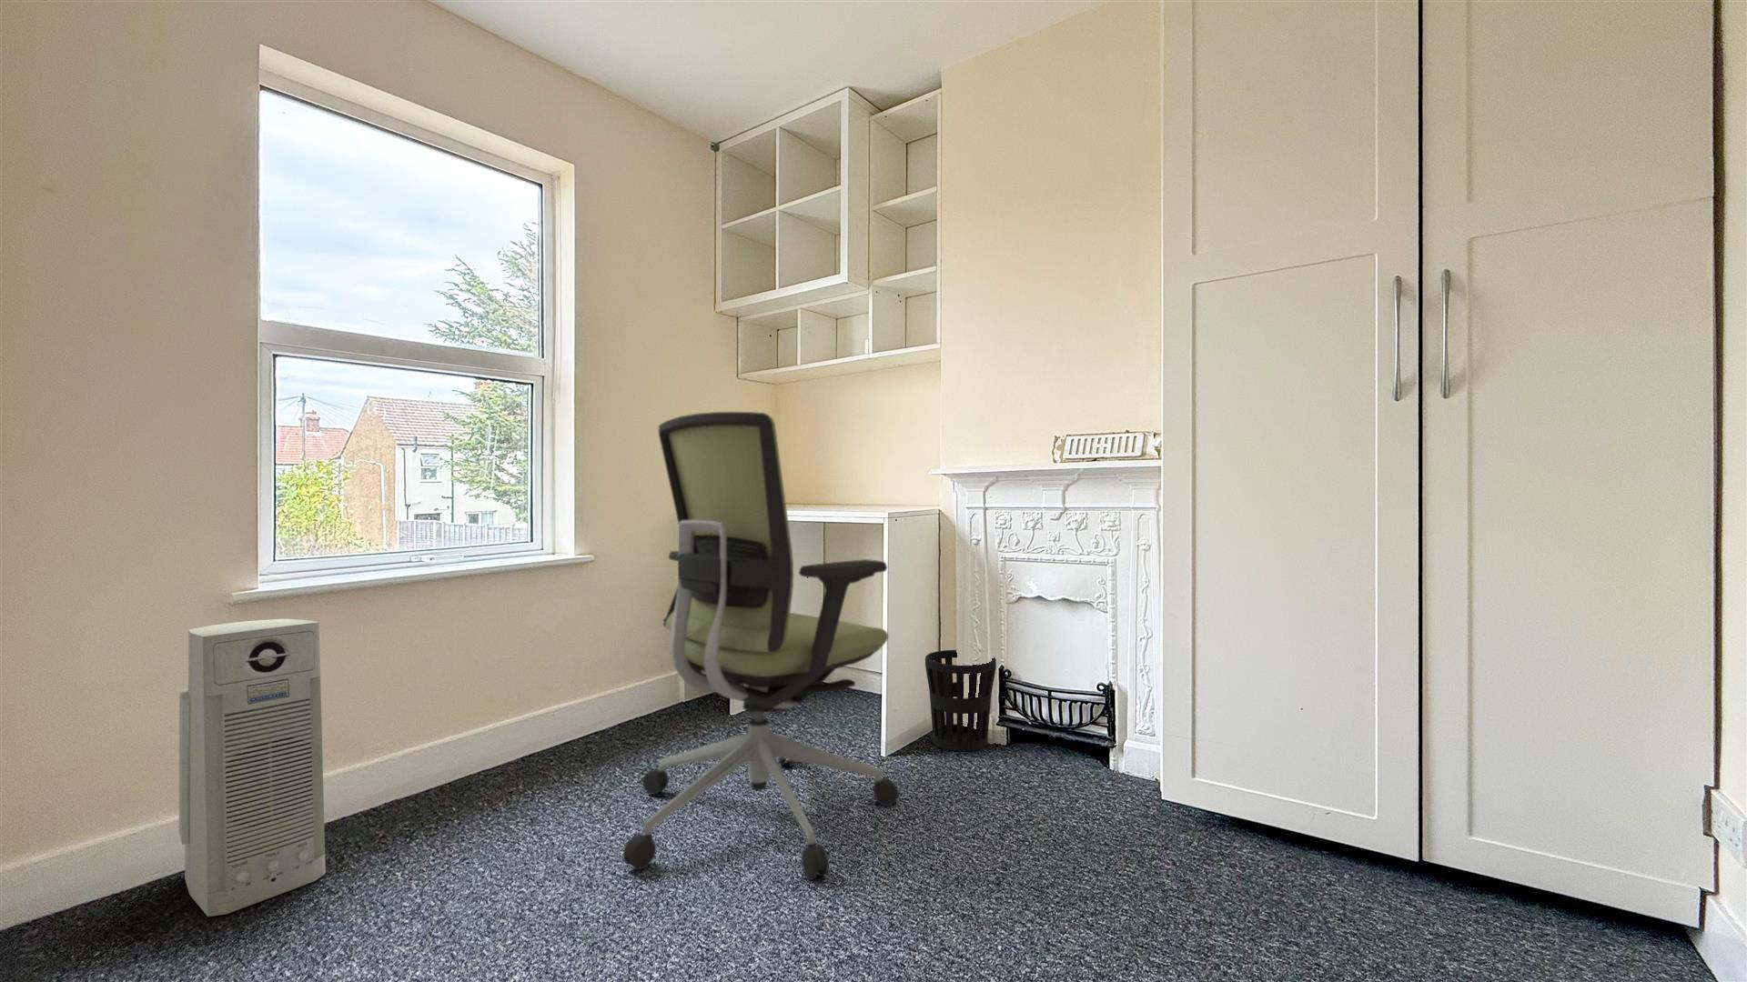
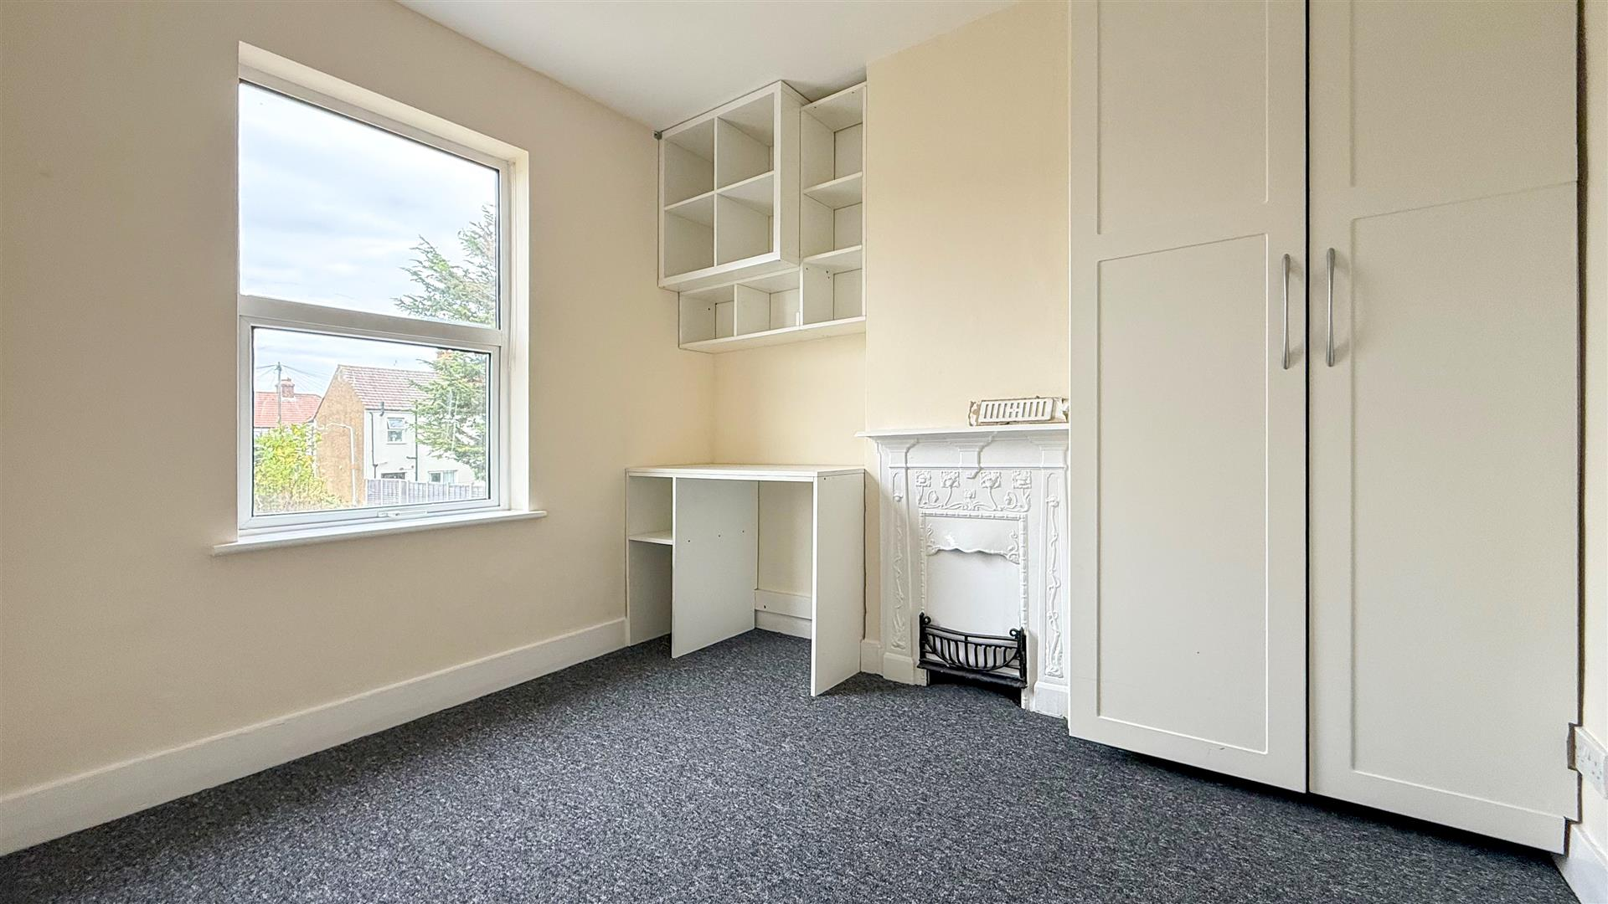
- air purifier [179,619,326,917]
- office chair [623,411,900,881]
- wastebasket [924,649,997,752]
